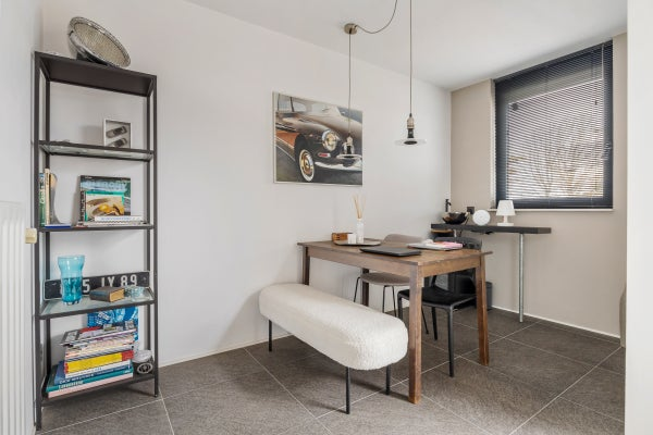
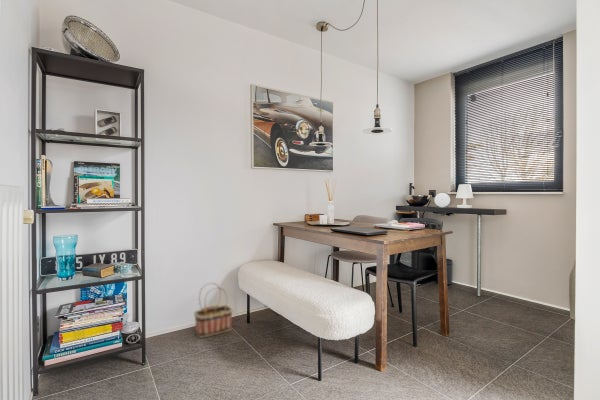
+ basket [193,282,234,339]
